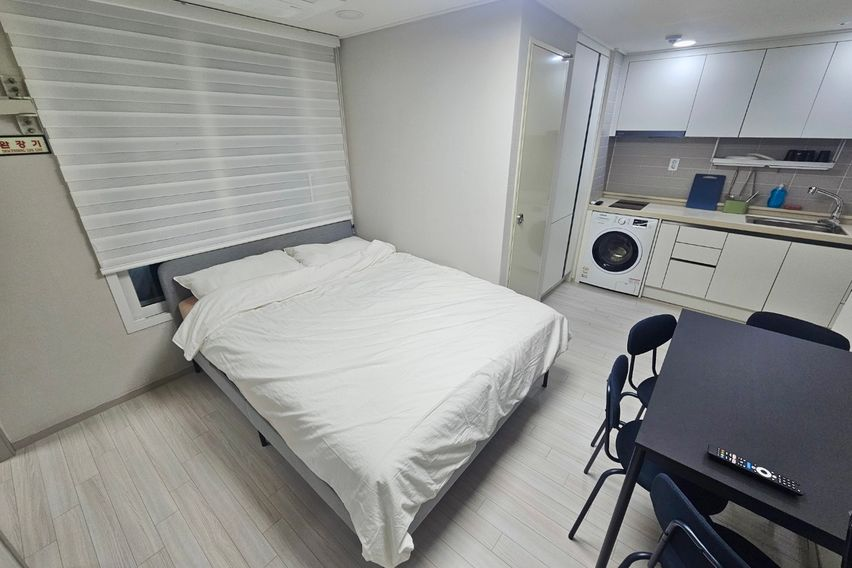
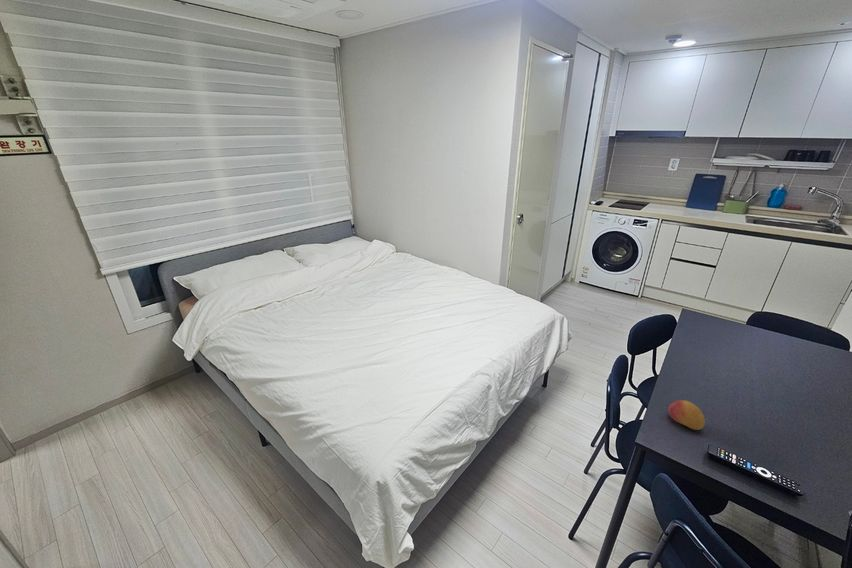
+ fruit [667,399,706,431]
